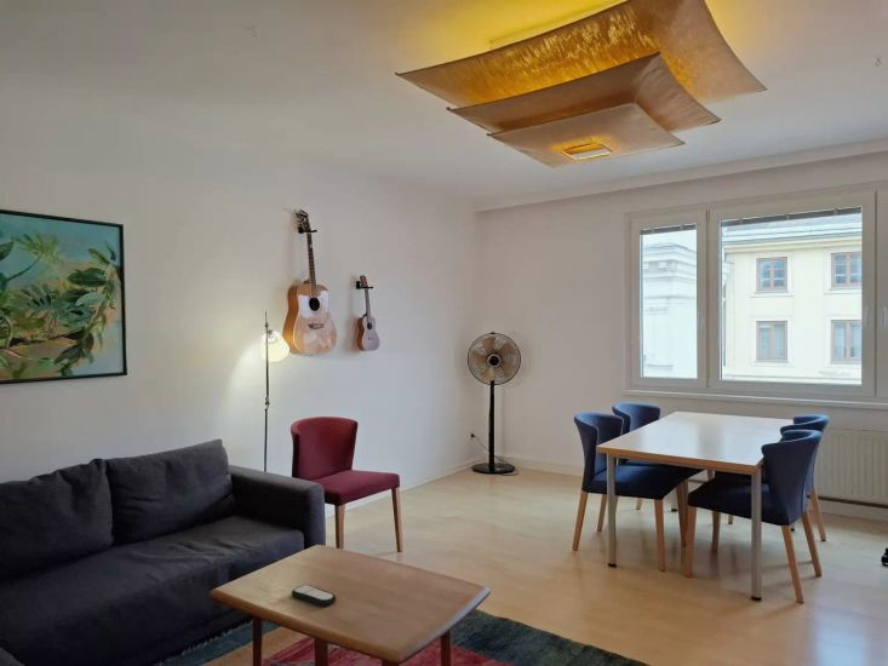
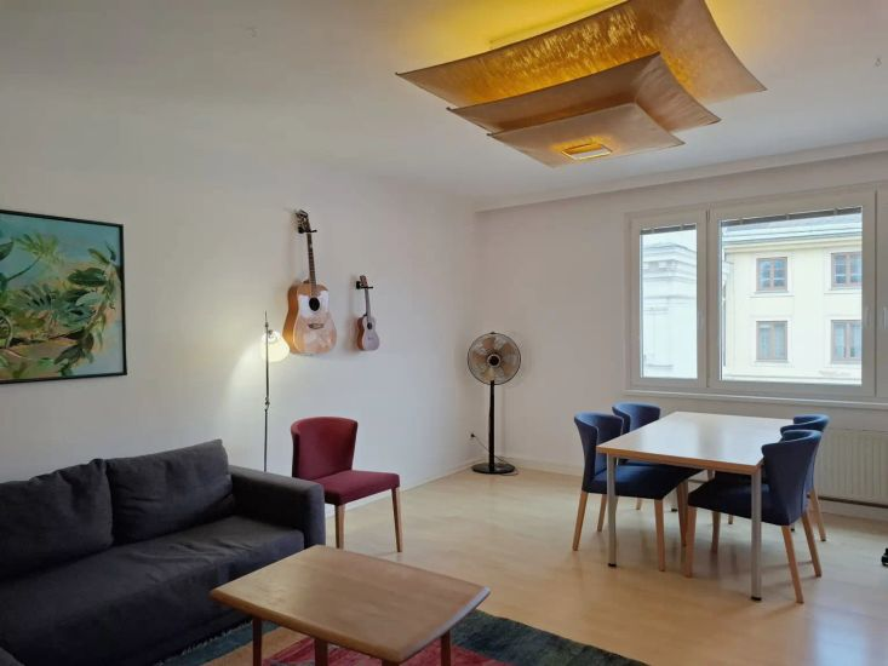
- remote control [291,584,337,607]
